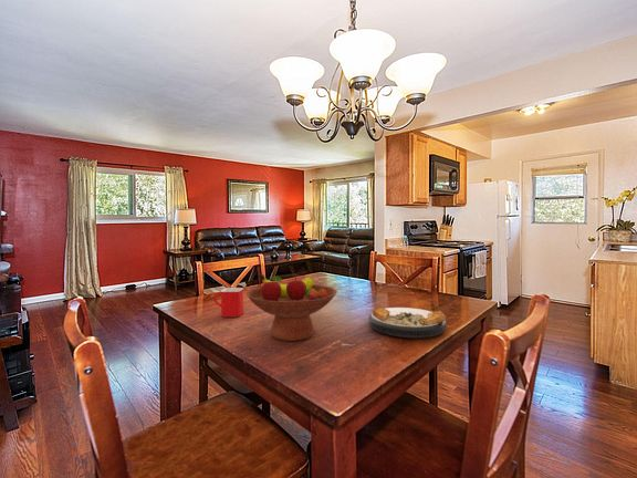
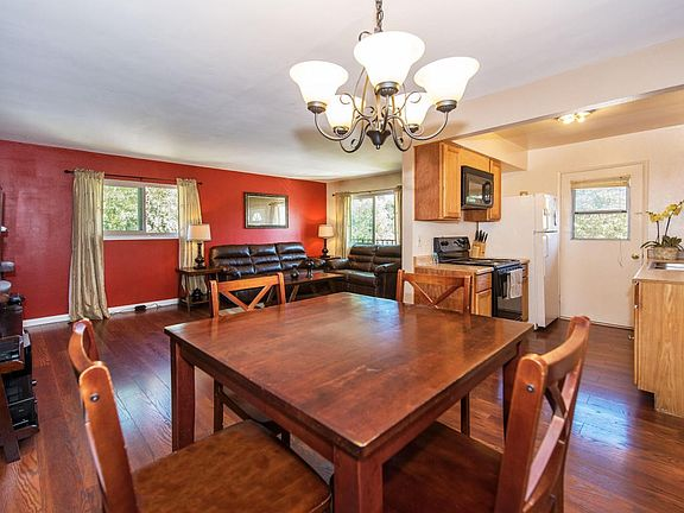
- plate [367,305,448,339]
- fruit bowl [244,272,338,342]
- mug [213,287,244,318]
